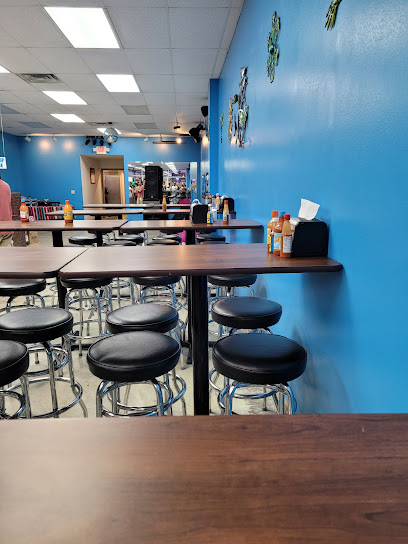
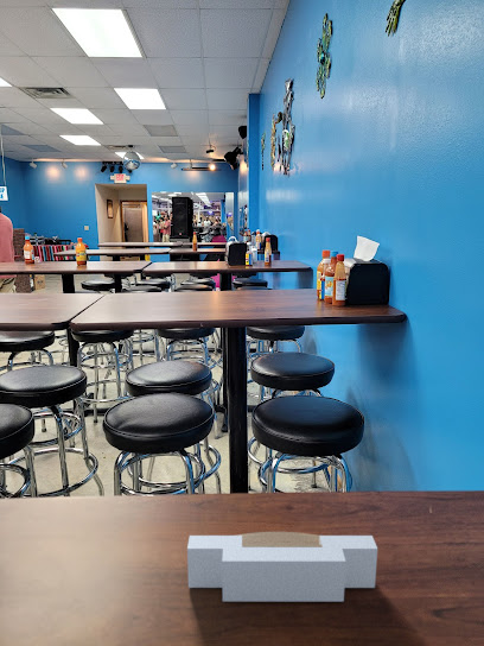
+ architectural model [186,531,378,602]
